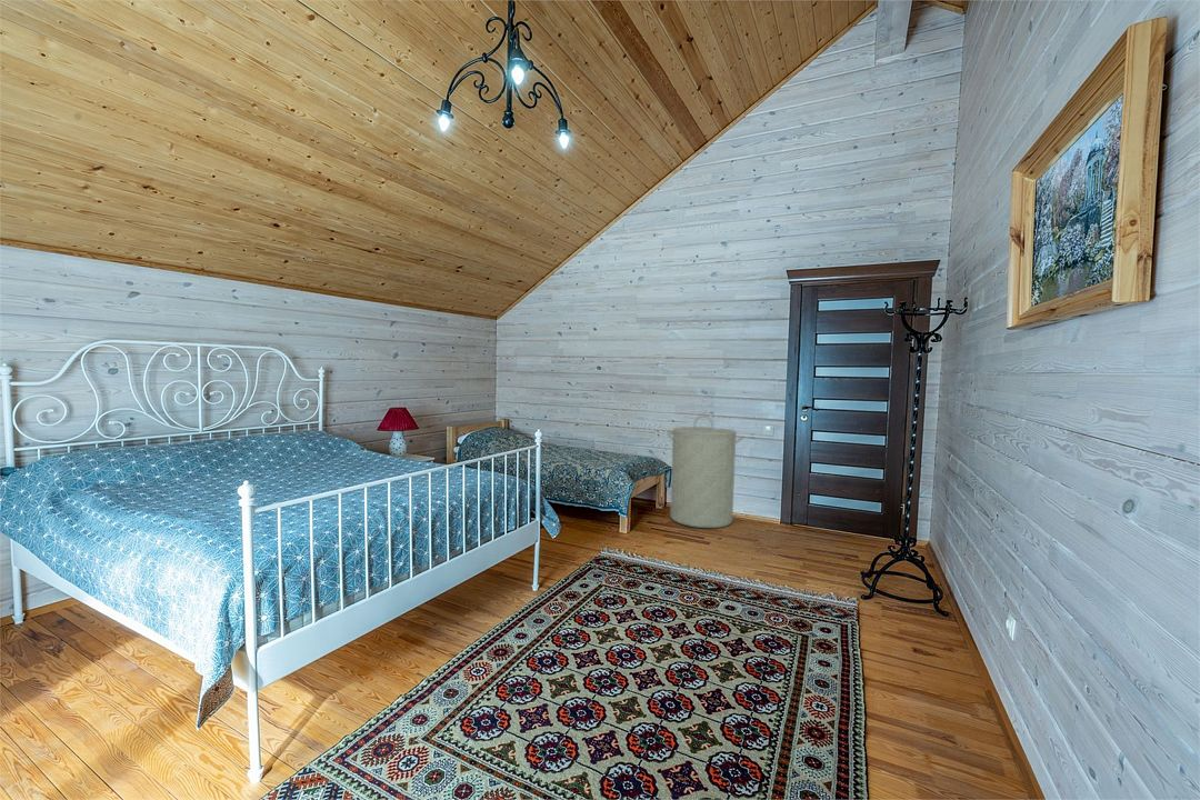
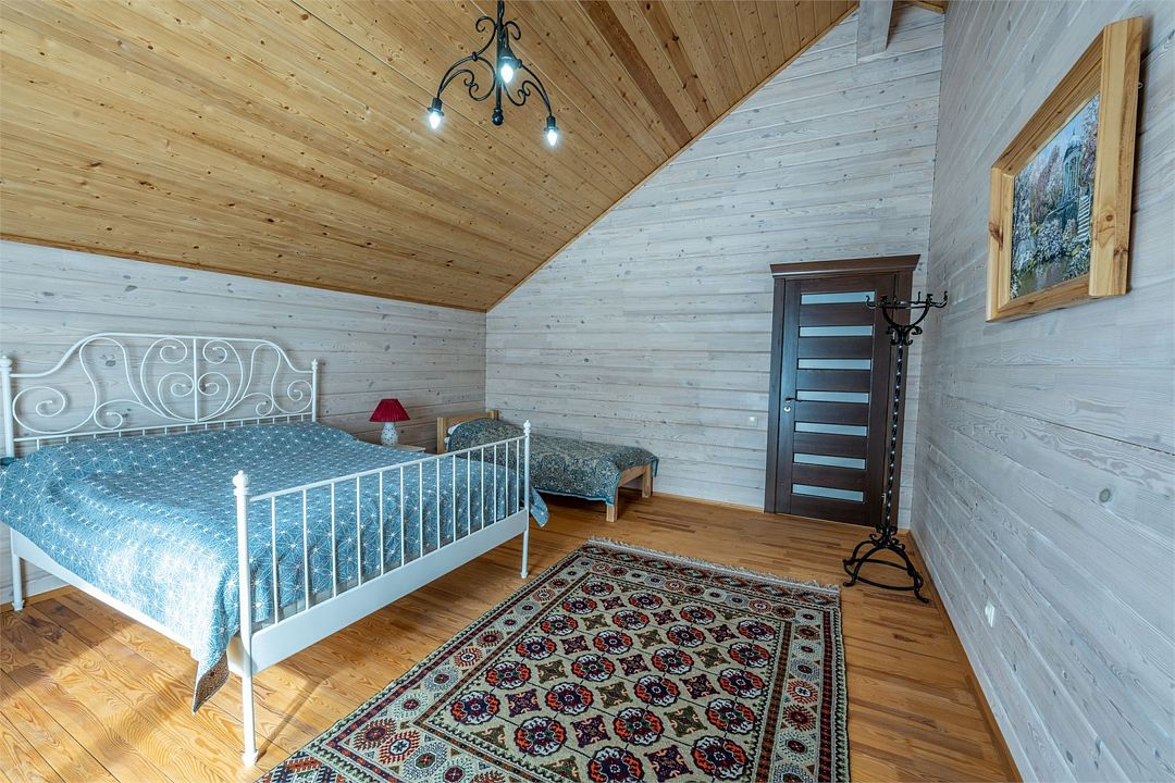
- laundry hamper [666,414,744,529]
